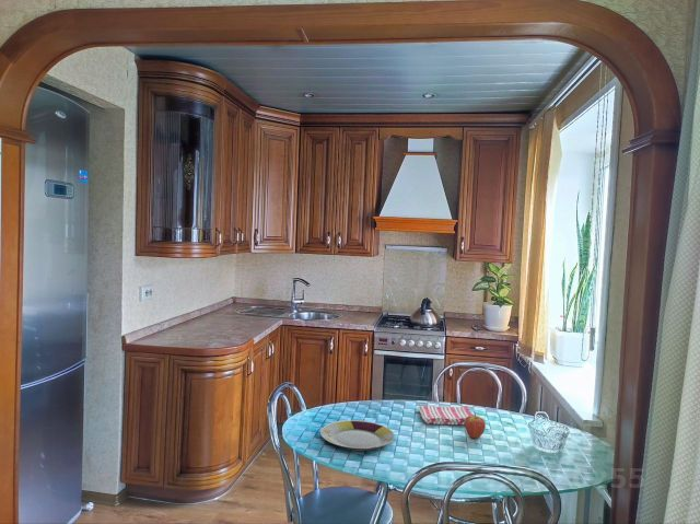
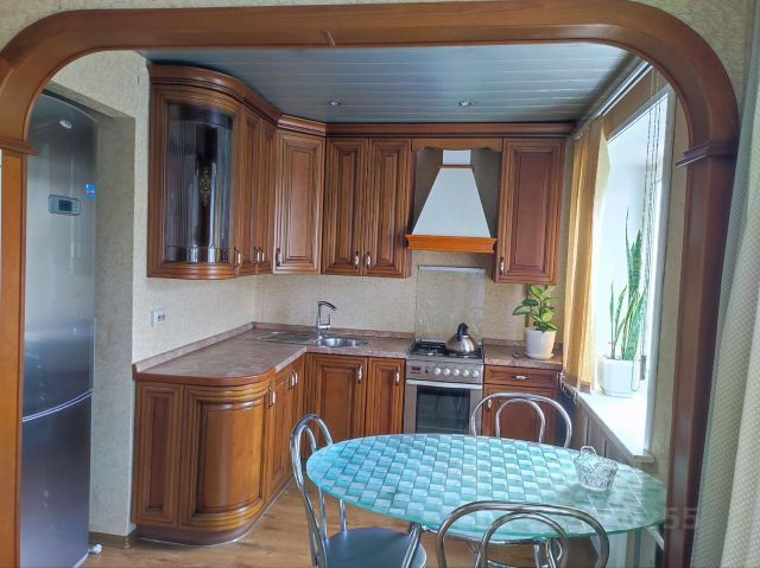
- dish towel [417,405,475,426]
- plate [319,419,395,452]
- fruit [464,411,487,440]
